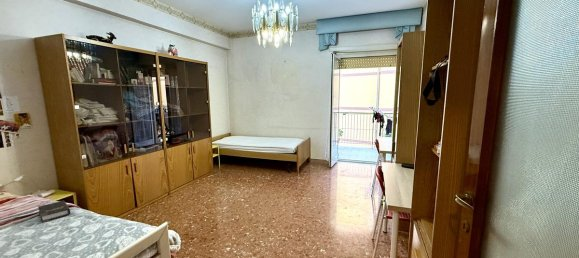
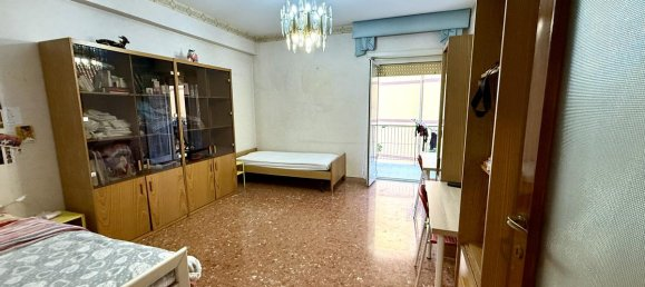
- hardback book [37,200,71,223]
